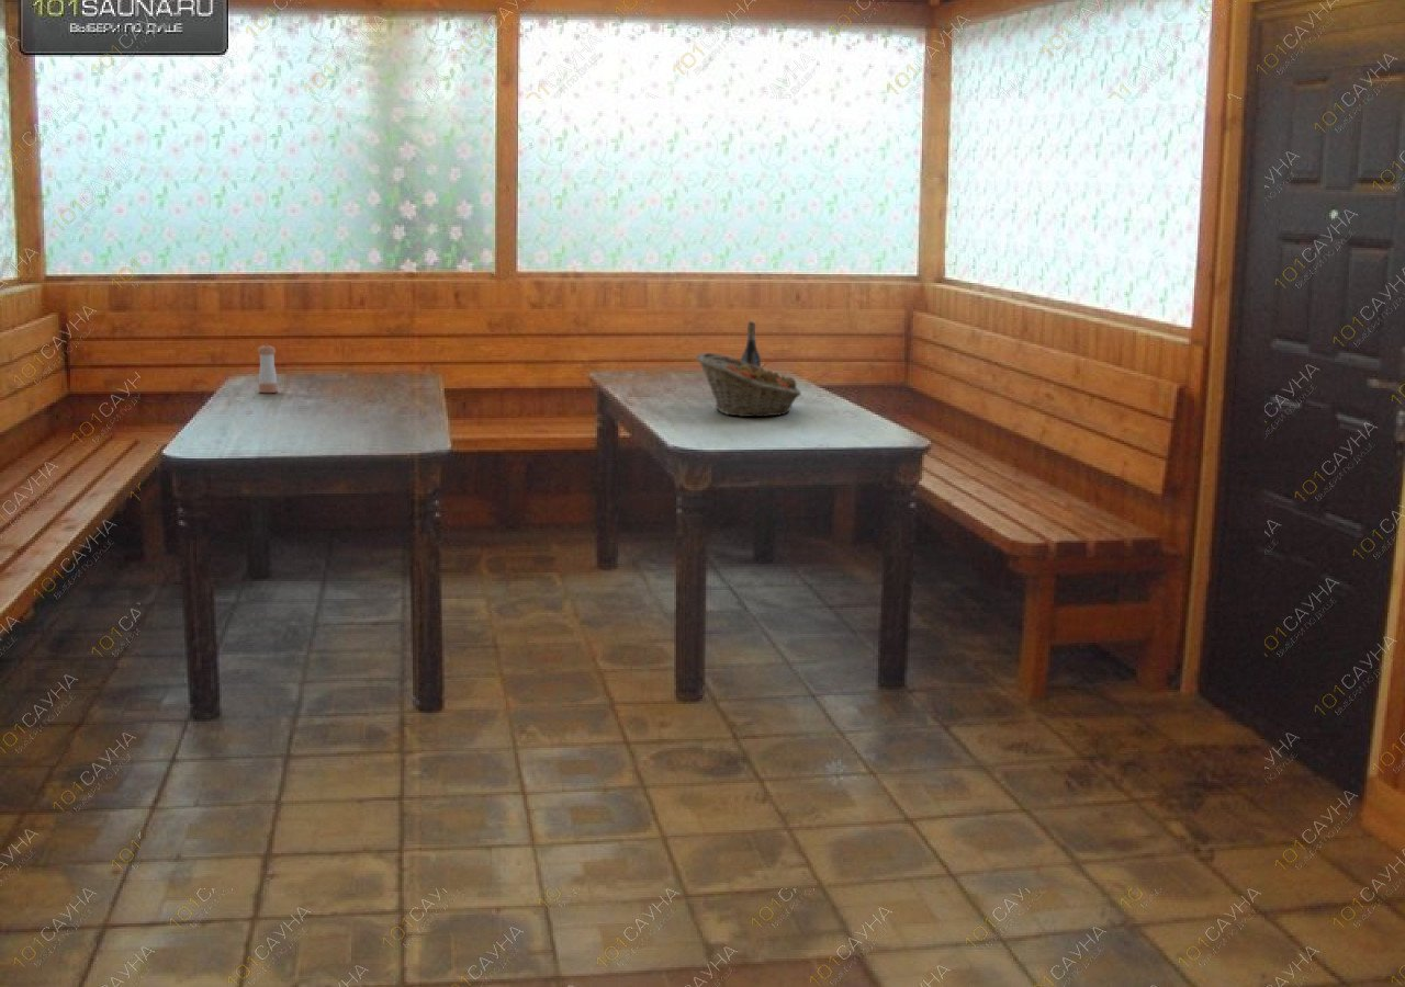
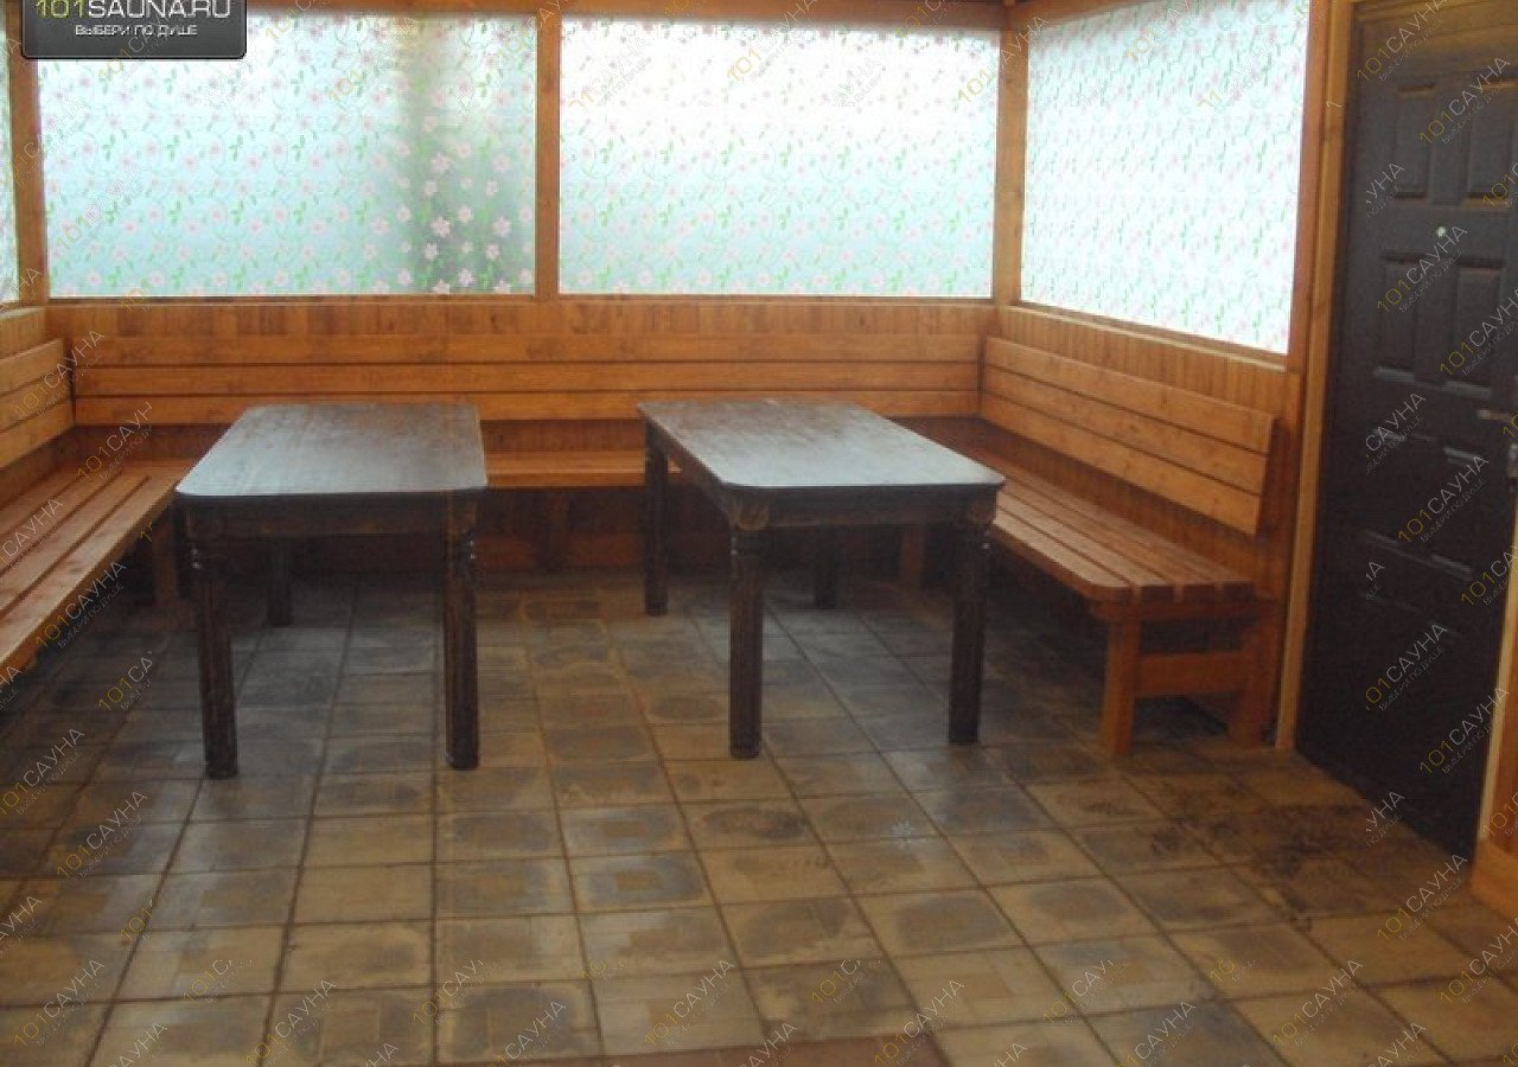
- fruit basket [695,352,802,418]
- wine bottle [740,320,762,367]
- pepper shaker [257,343,279,394]
